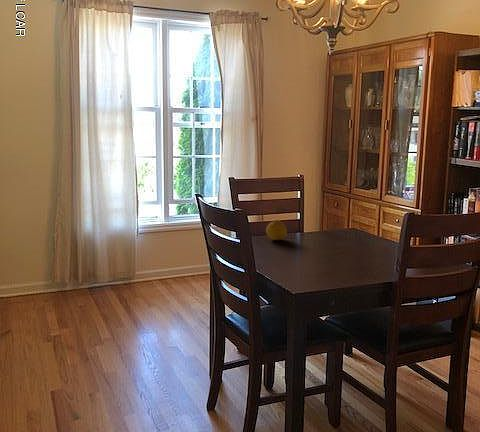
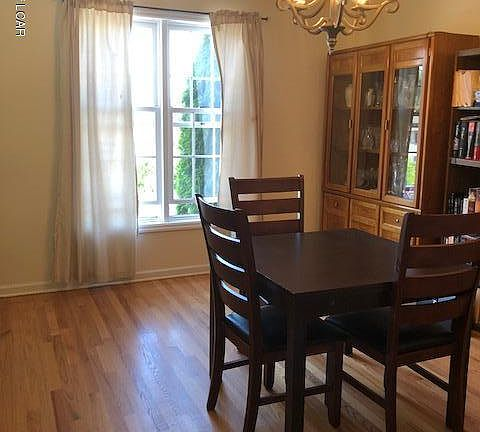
- fruit [265,219,288,241]
